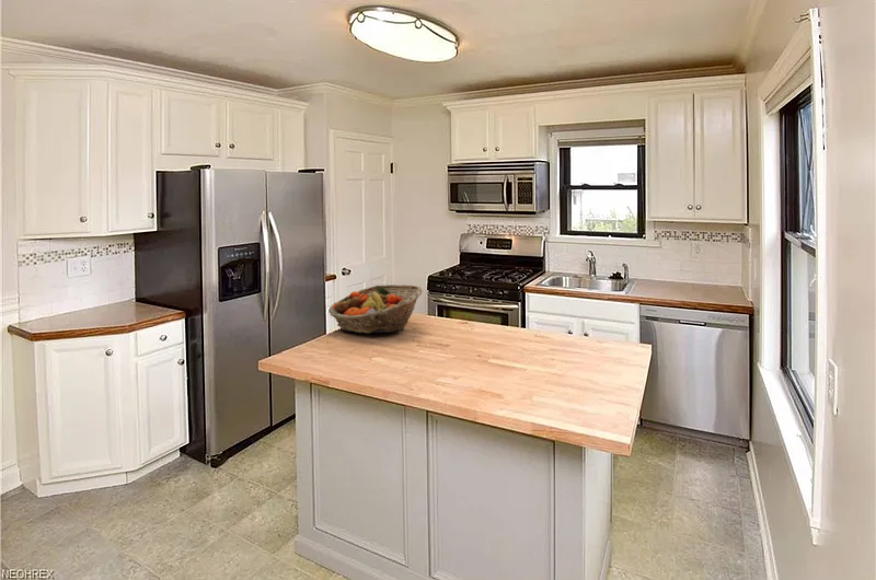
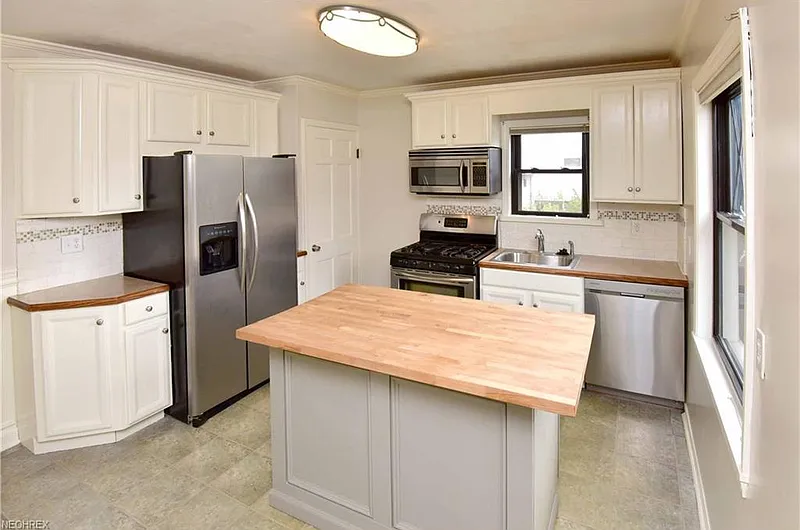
- fruit basket [327,283,424,335]
